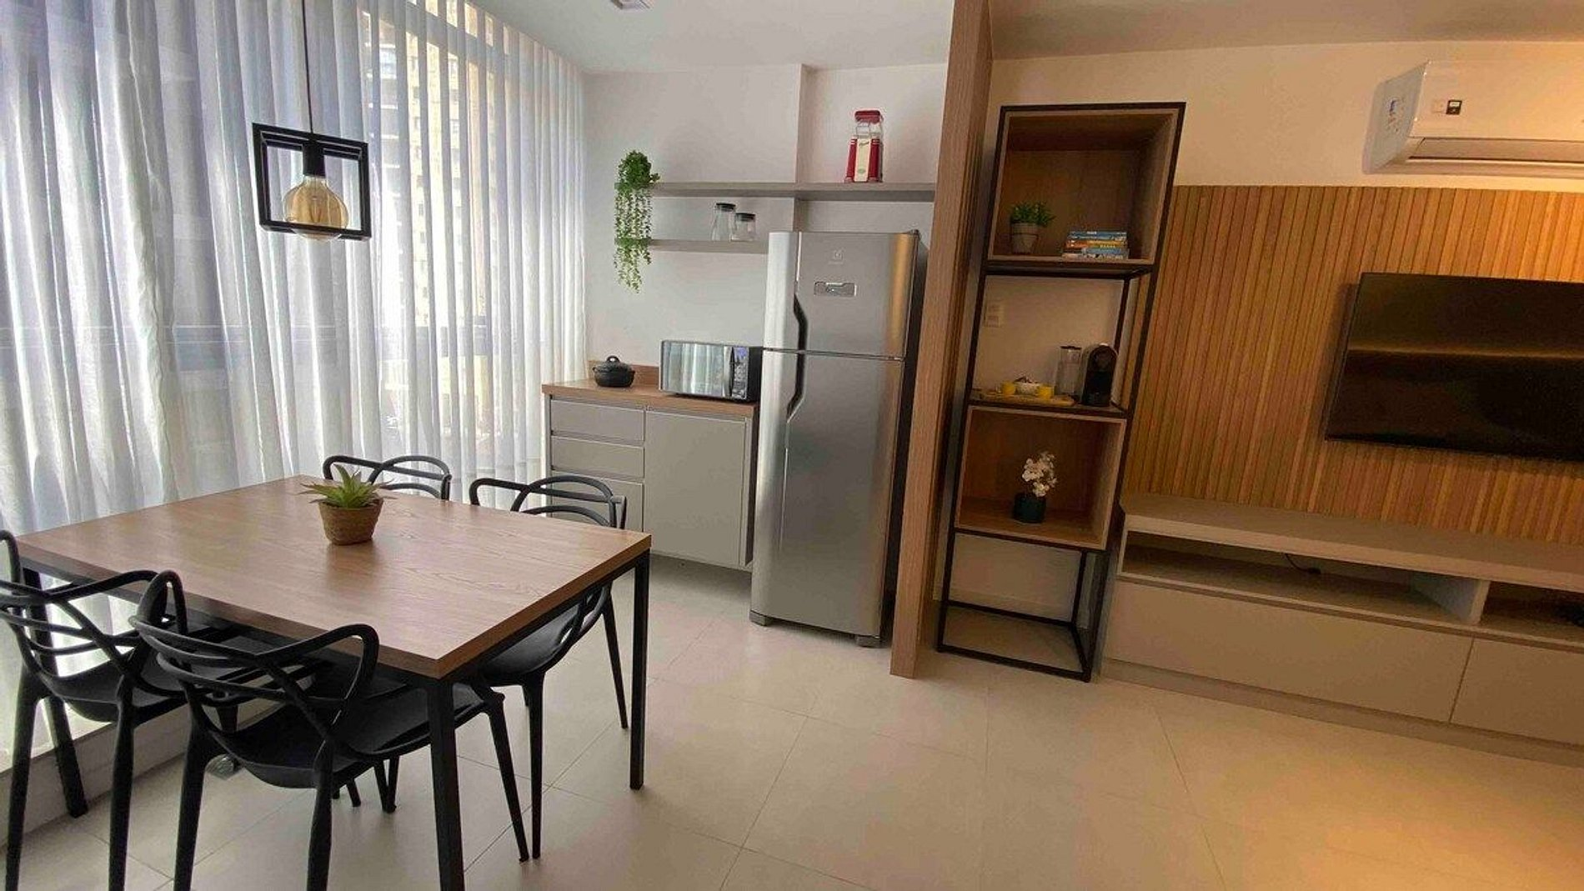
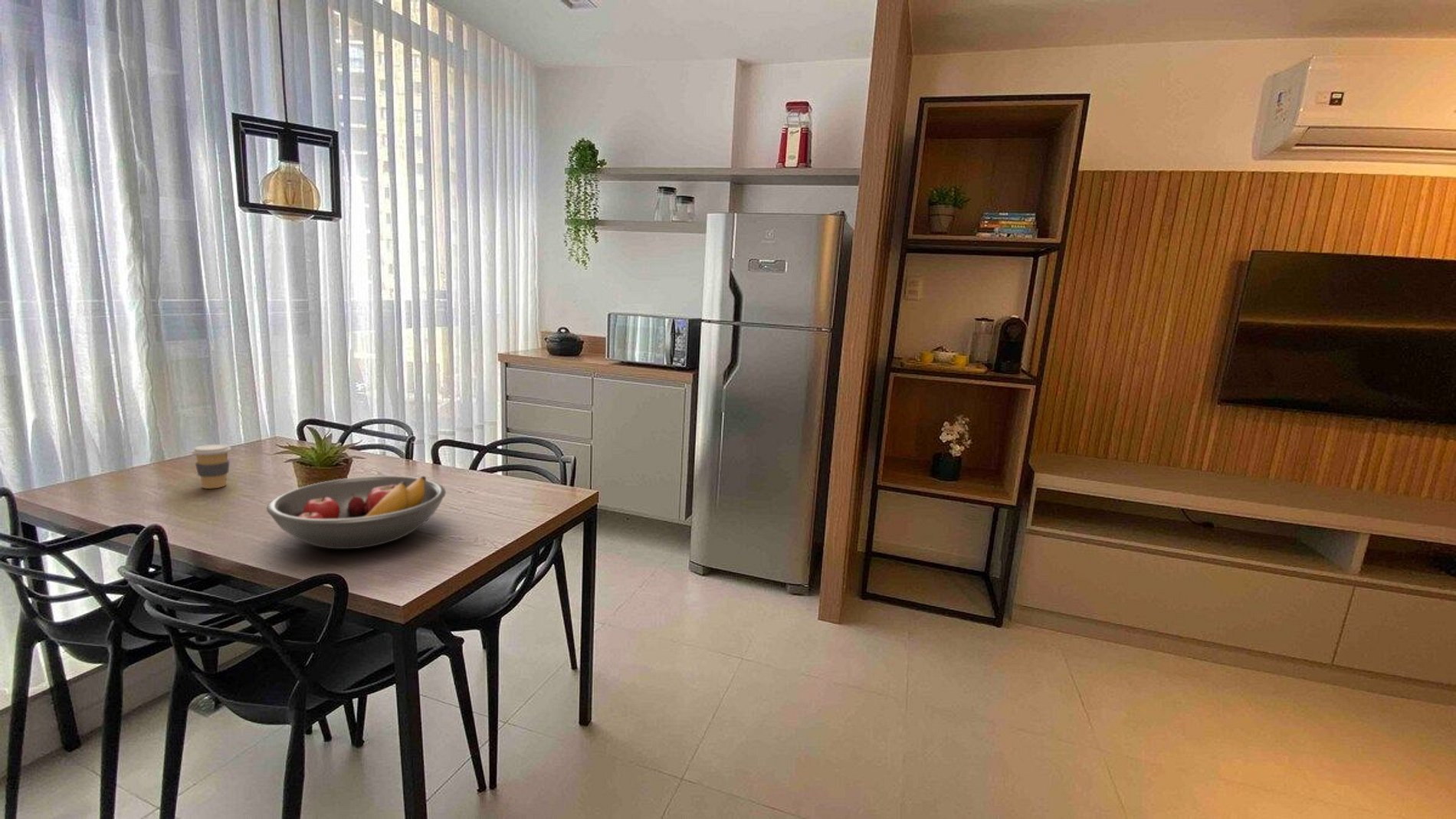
+ fruit bowl [266,475,447,549]
+ coffee cup [191,444,231,490]
